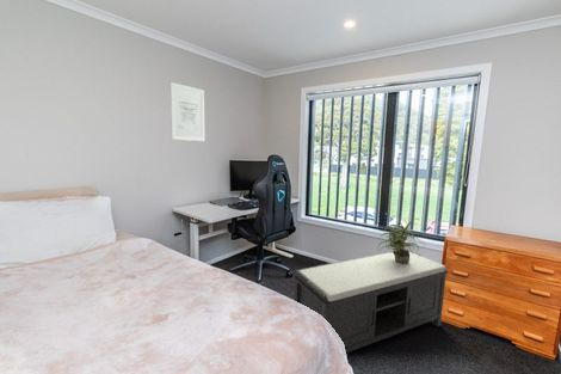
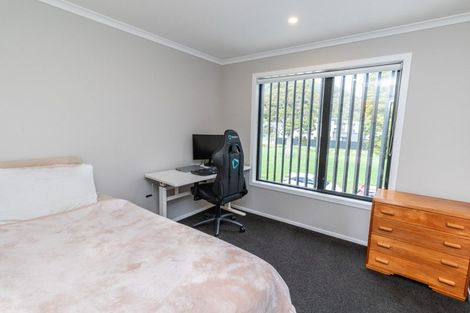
- bench [291,249,449,354]
- wall art [169,81,205,142]
- potted plant [377,217,426,263]
